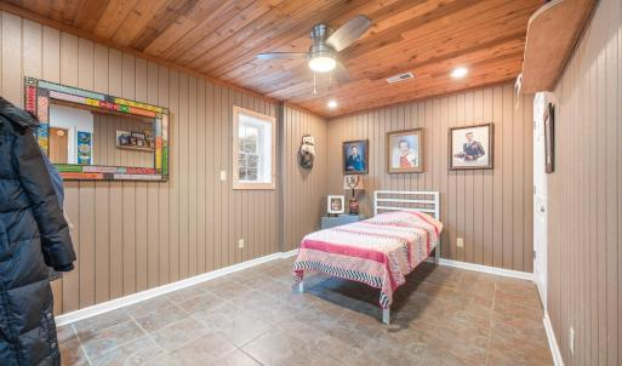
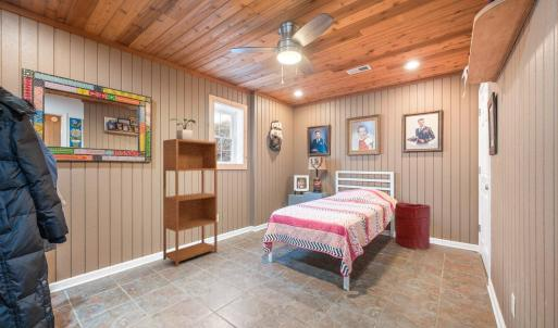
+ bookcase [162,138,219,267]
+ laundry hamper [394,201,432,251]
+ potted plant [169,117,197,140]
